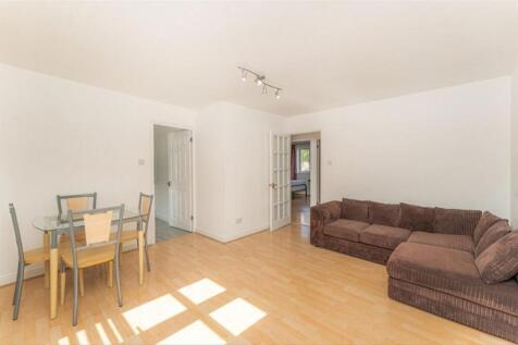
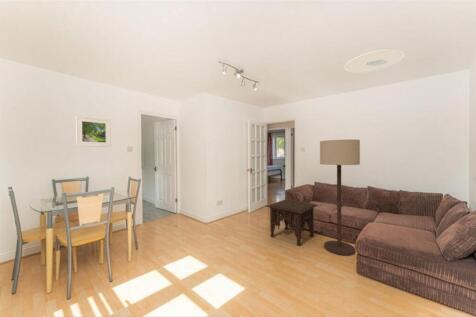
+ ceiling light [343,48,406,74]
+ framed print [75,115,112,148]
+ floor lamp [319,139,361,257]
+ side table [265,198,319,246]
